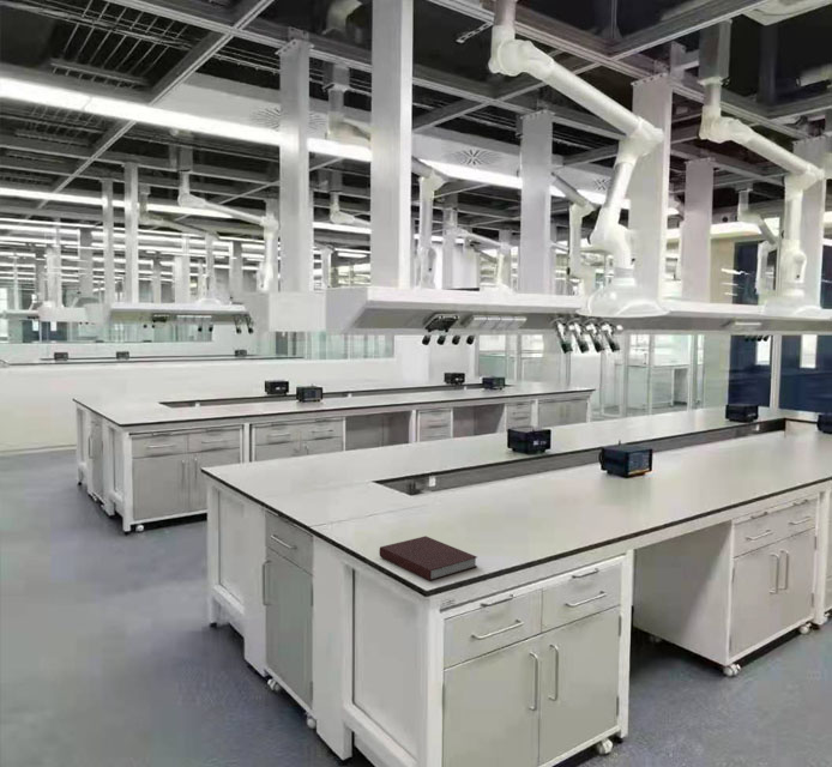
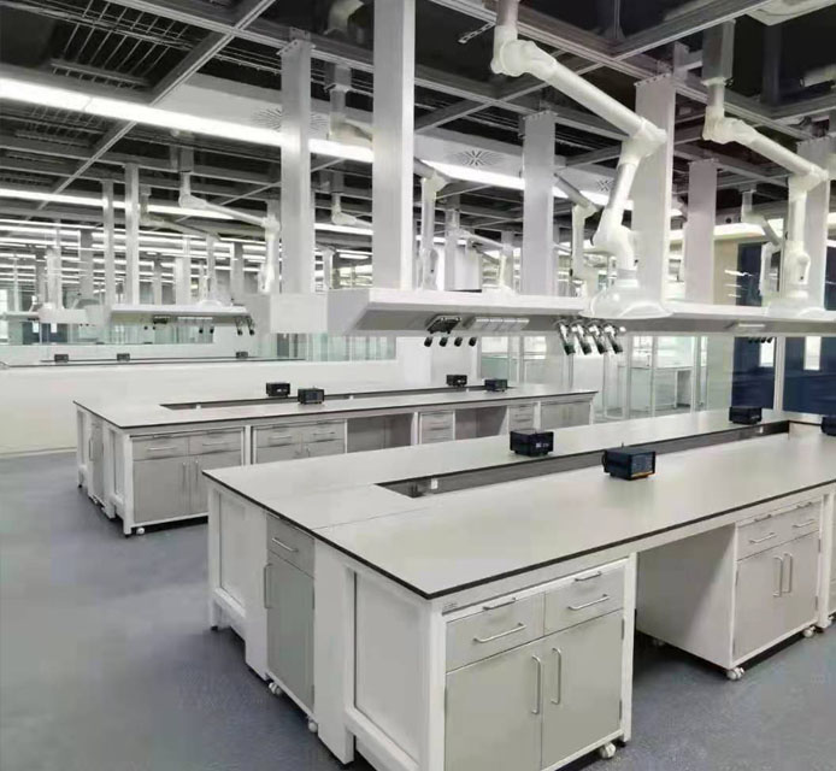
- notebook [378,536,478,581]
